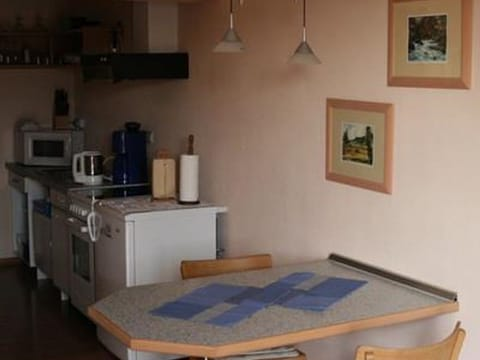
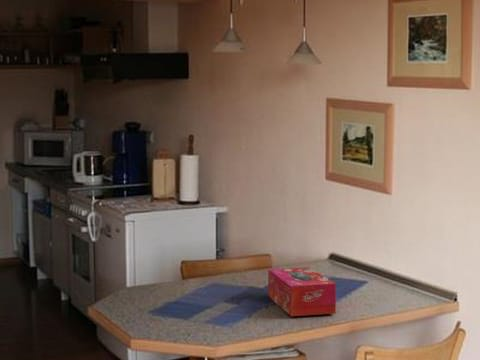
+ tissue box [267,266,337,317]
